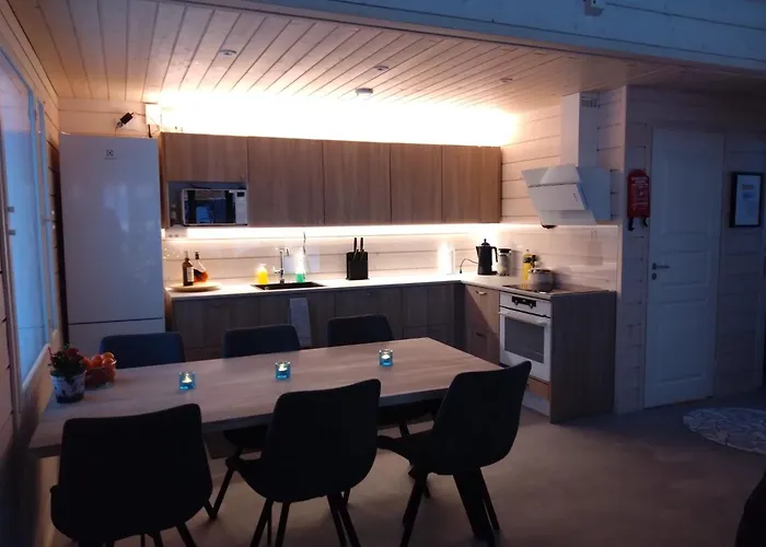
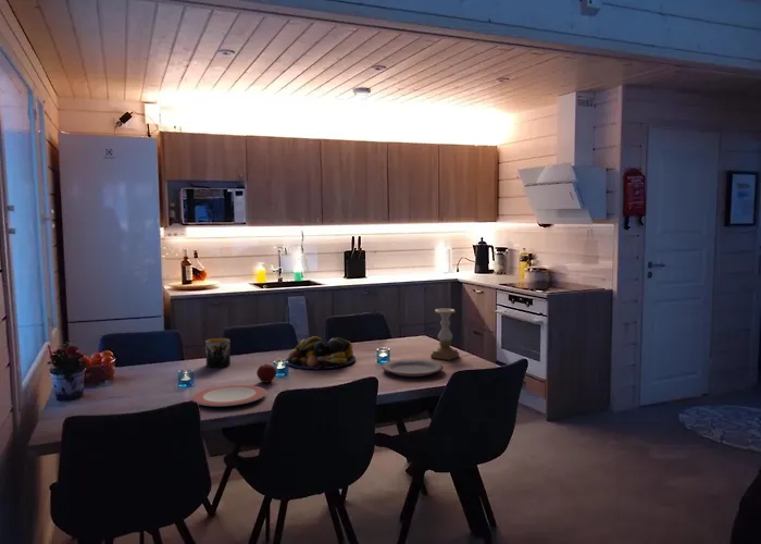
+ fruit bowl [285,335,357,370]
+ plate [382,358,445,378]
+ mug [204,337,232,369]
+ candle holder [429,308,460,361]
+ plate [191,384,267,407]
+ apple [255,363,277,384]
